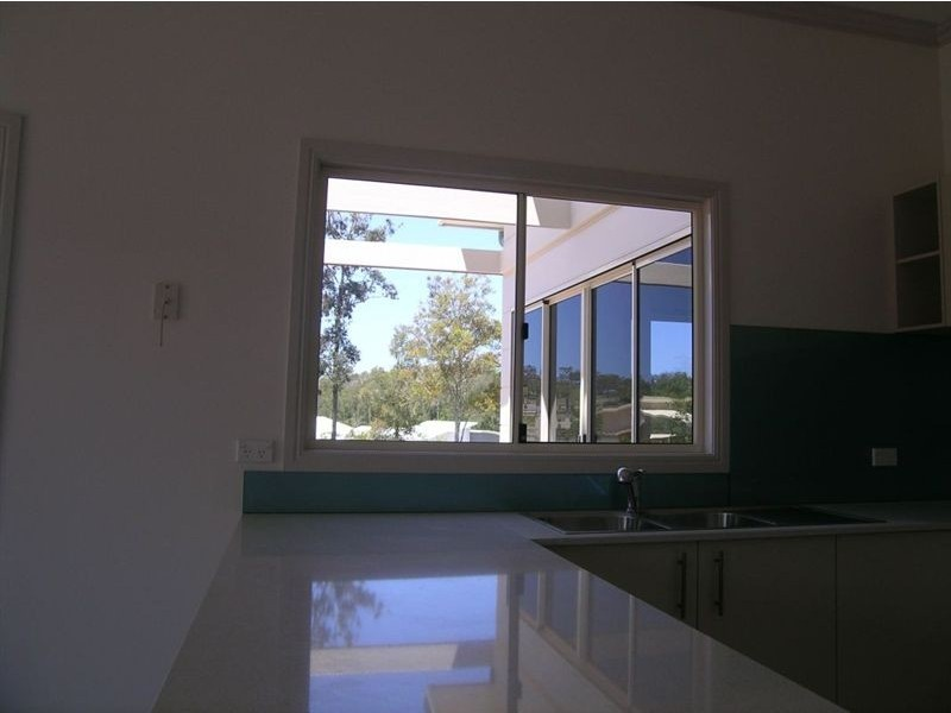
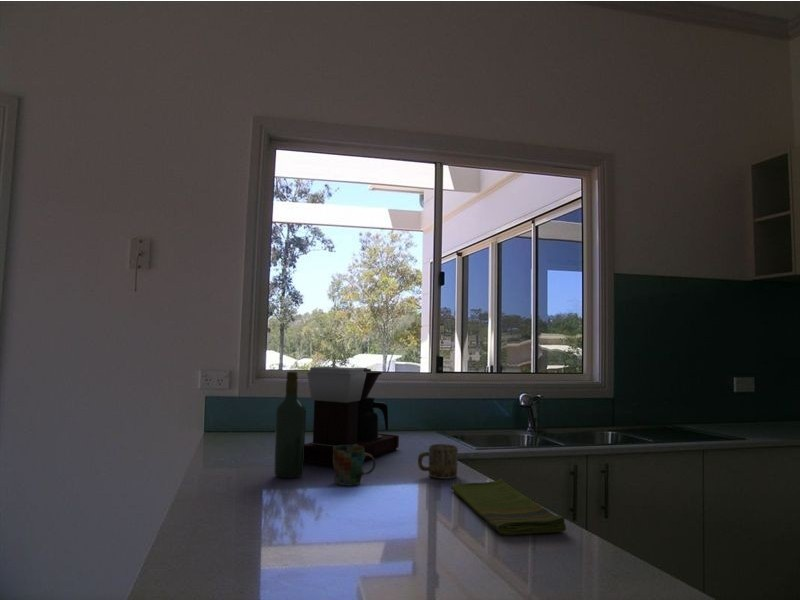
+ dish towel [450,477,567,536]
+ wine bottle [274,371,307,479]
+ mug [332,445,376,487]
+ coffee maker [304,366,400,466]
+ mug [417,443,459,480]
